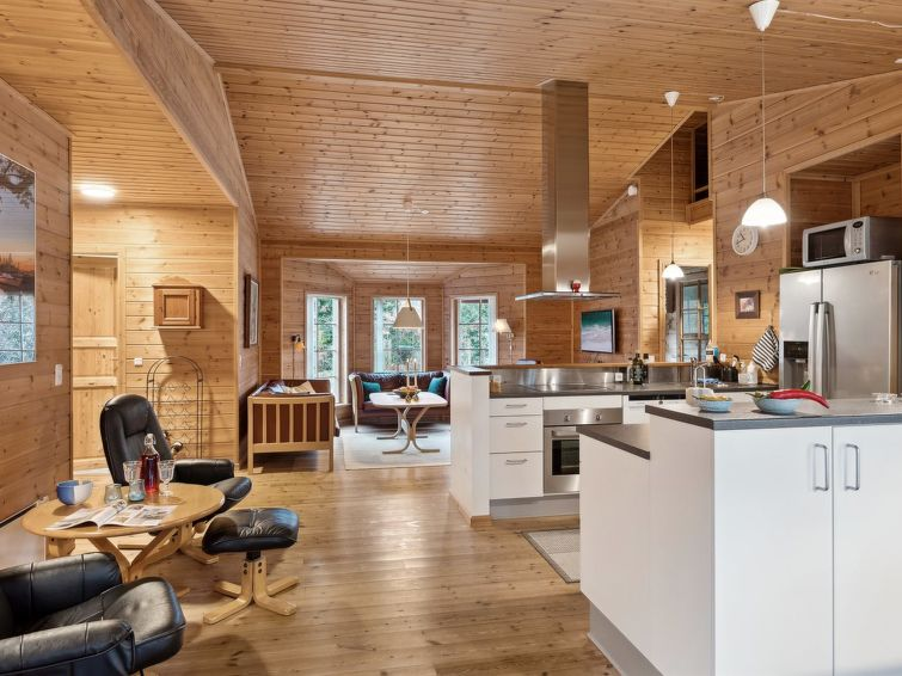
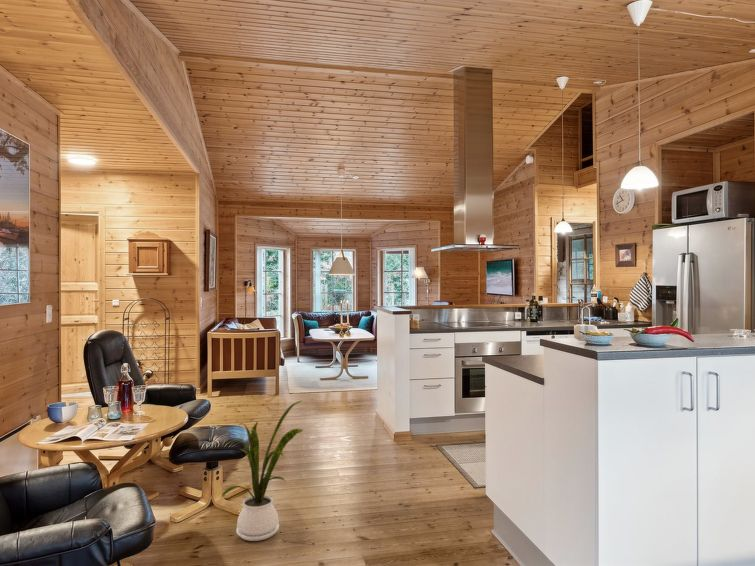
+ house plant [219,400,304,542]
